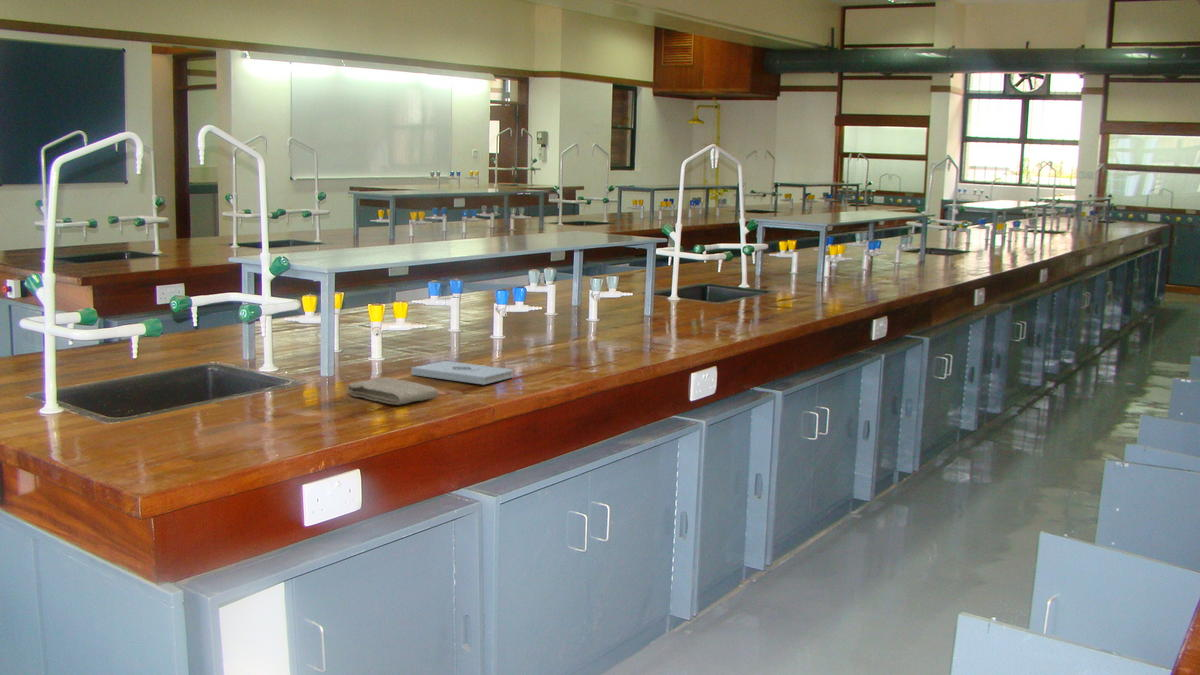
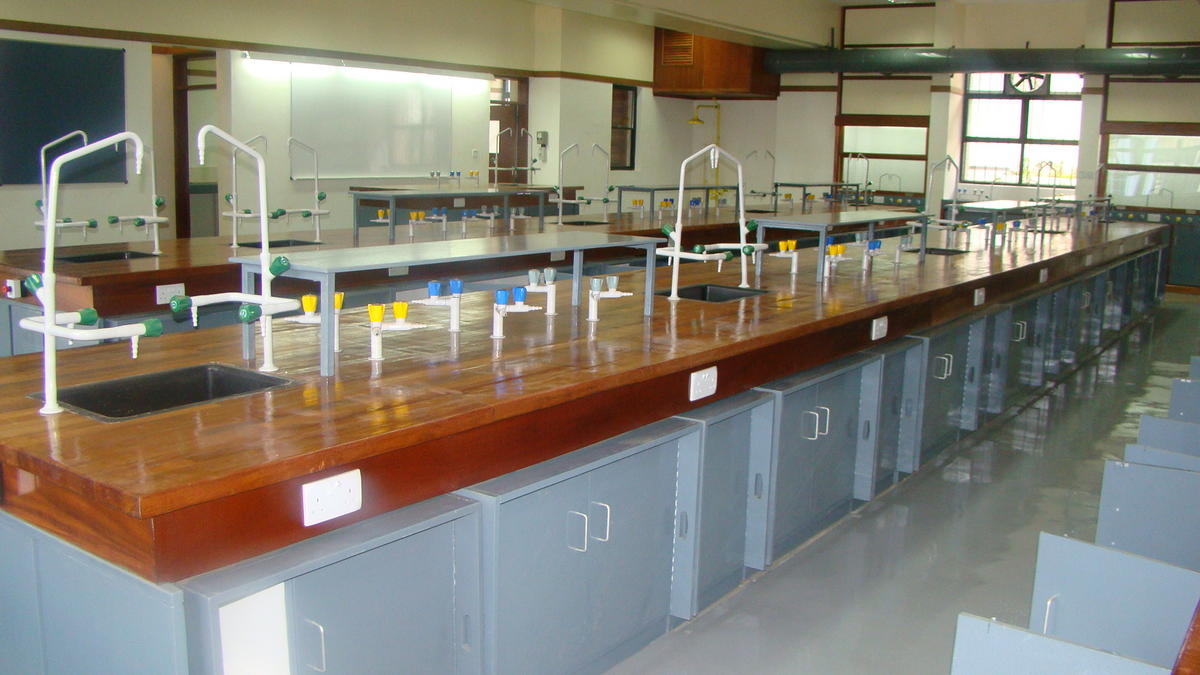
- washcloth [345,376,439,406]
- notepad [410,360,514,386]
